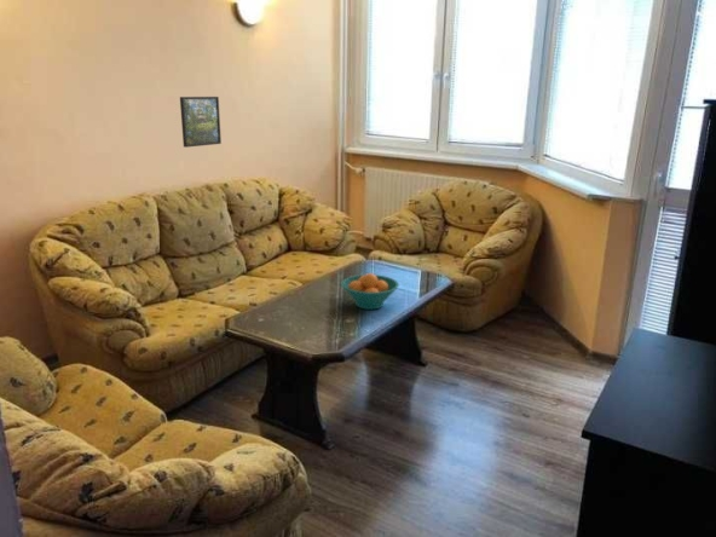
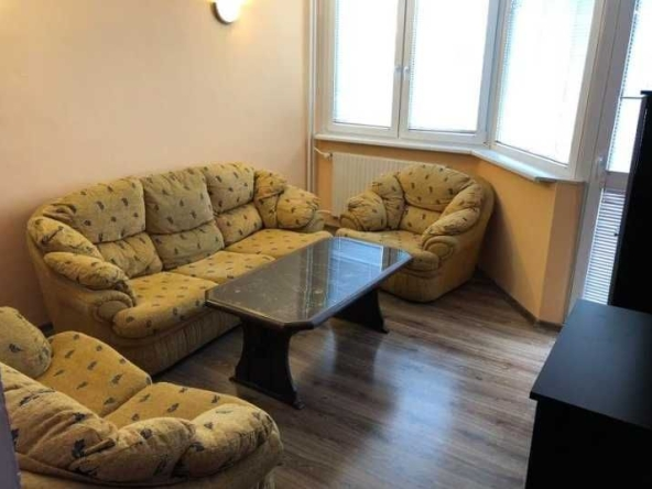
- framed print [179,96,223,149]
- fruit bowl [340,272,400,311]
